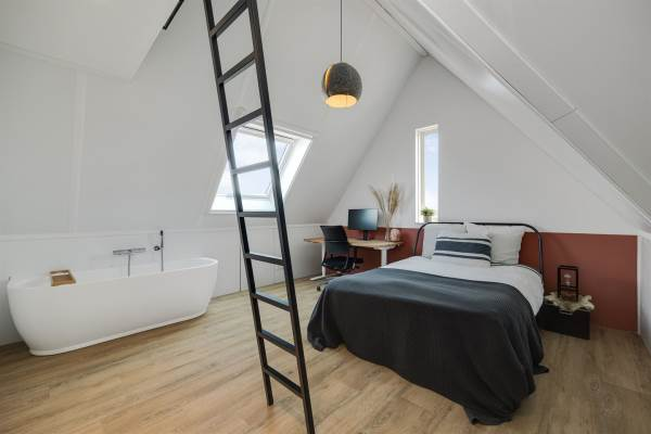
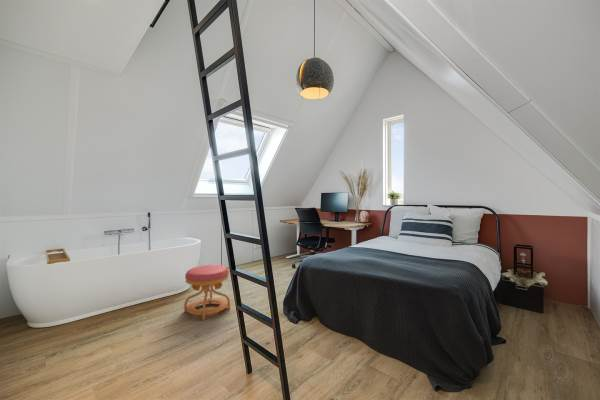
+ stool [183,264,231,321]
